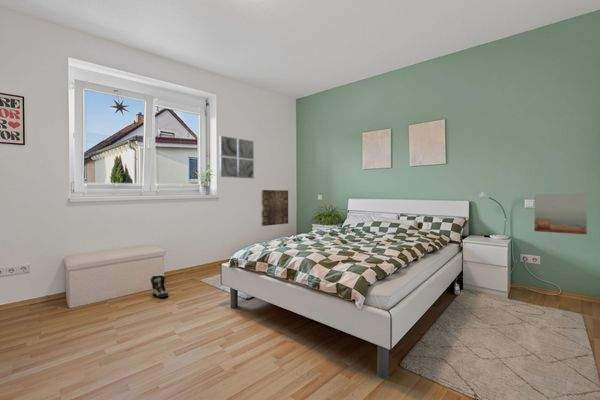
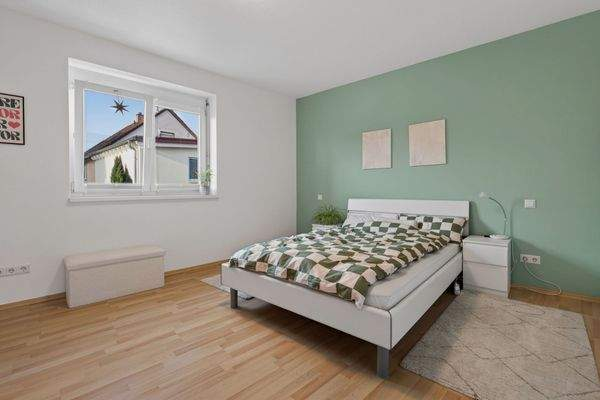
- wall art [533,193,588,235]
- wall art [260,189,289,227]
- shoe [150,275,169,298]
- wall art [219,135,255,180]
